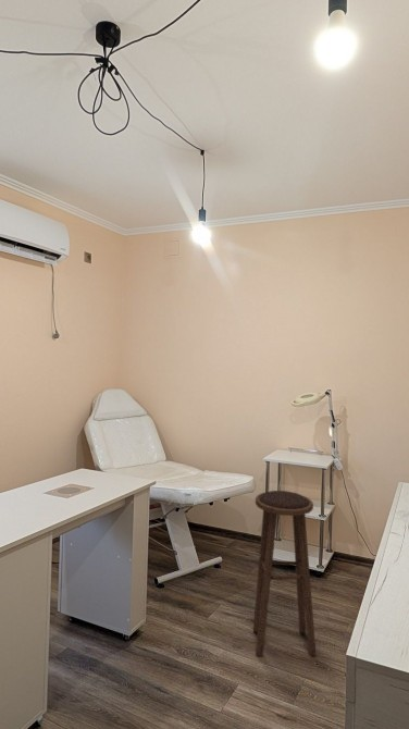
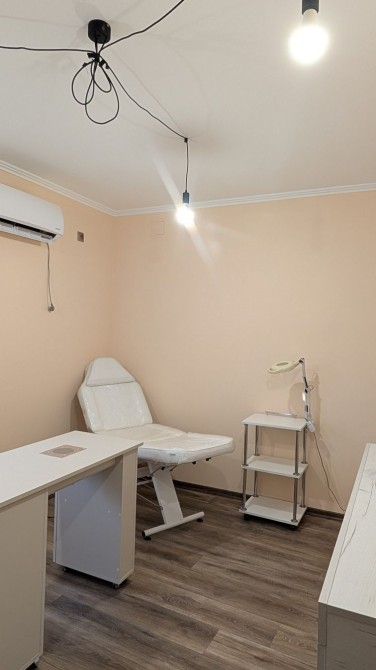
- stool [252,490,317,658]
